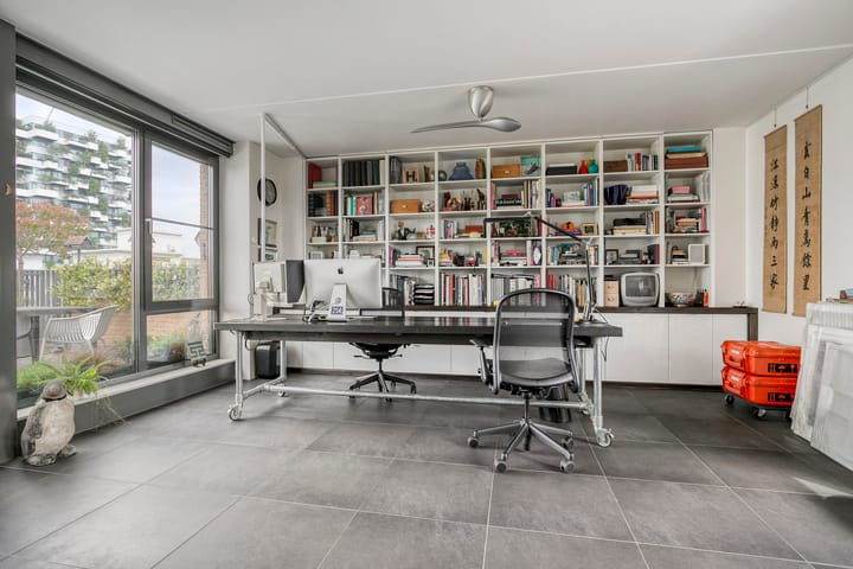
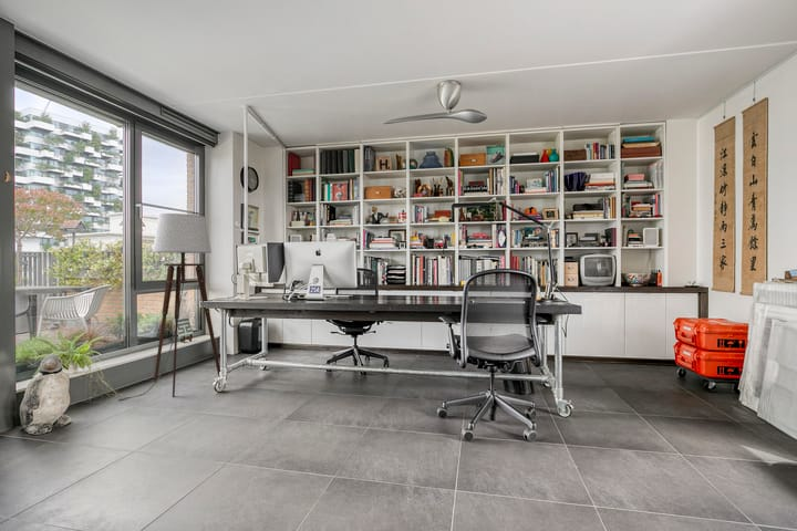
+ floor lamp [116,212,221,403]
